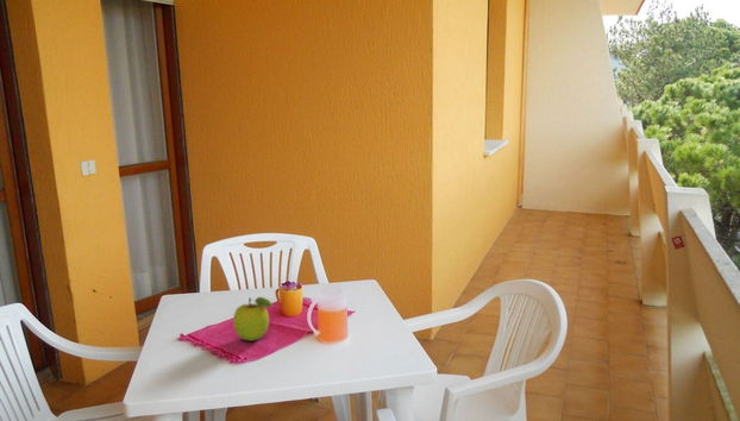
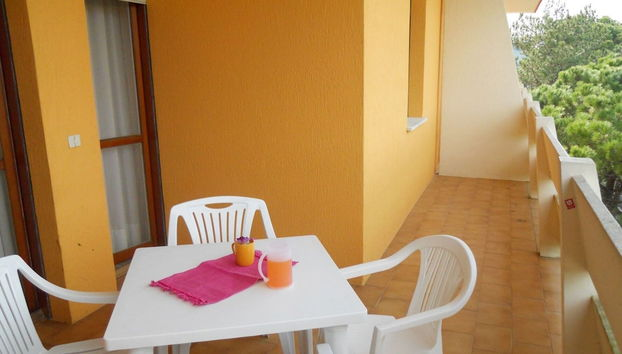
- fruit [232,296,274,343]
